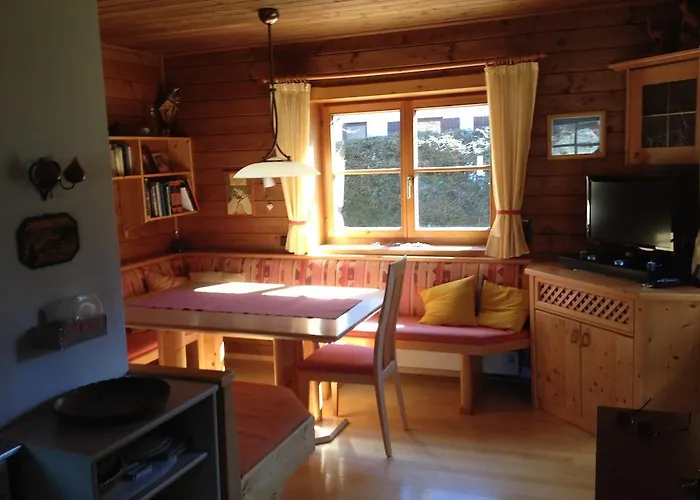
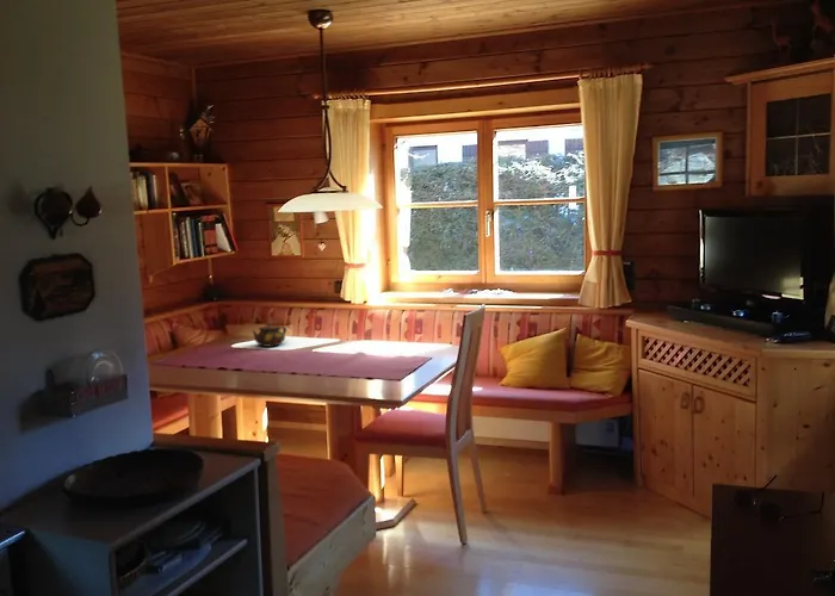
+ teapot [252,322,287,348]
